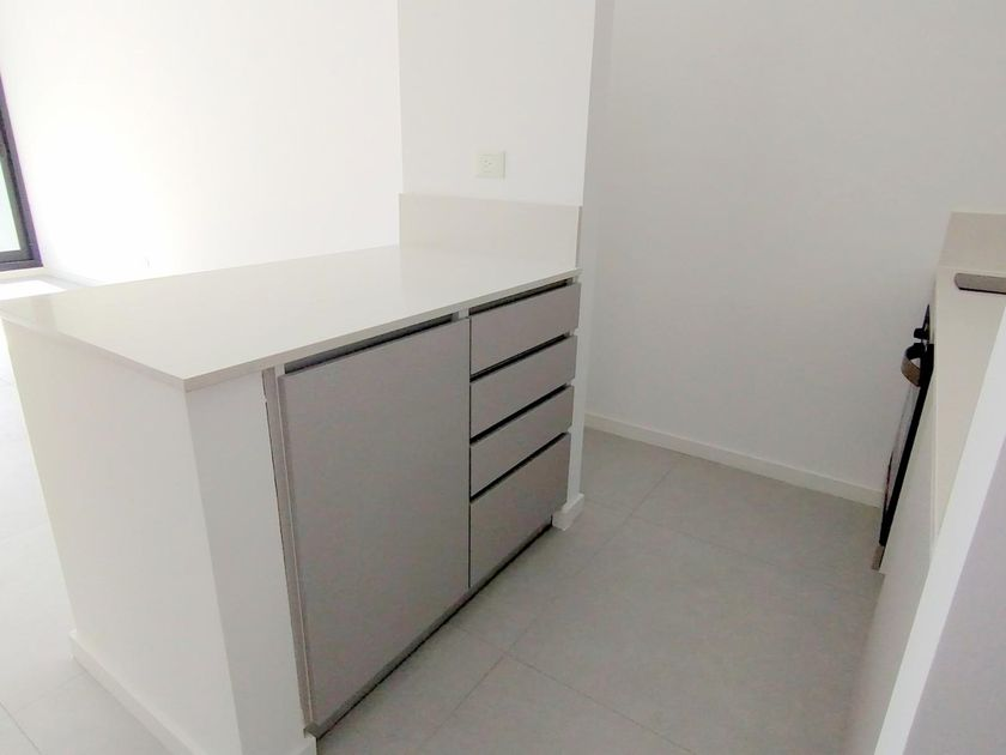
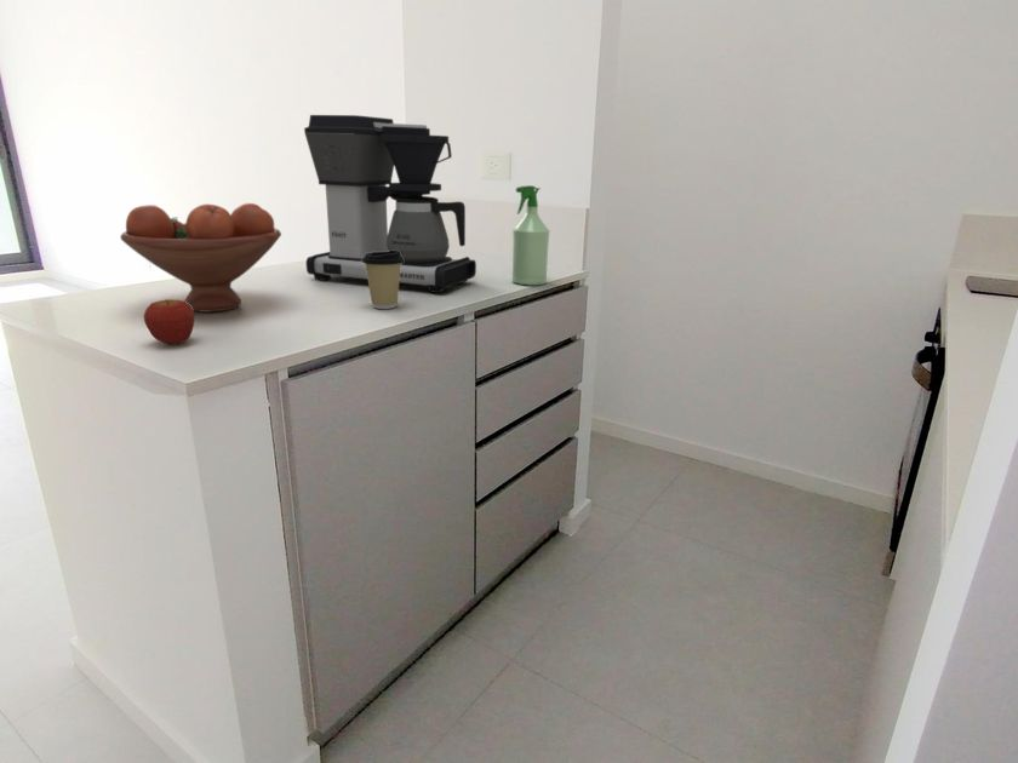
+ coffee cup [362,251,404,310]
+ coffee maker [303,114,477,294]
+ apple [143,298,196,345]
+ spray bottle [511,184,550,286]
+ fruit bowl [119,202,282,314]
